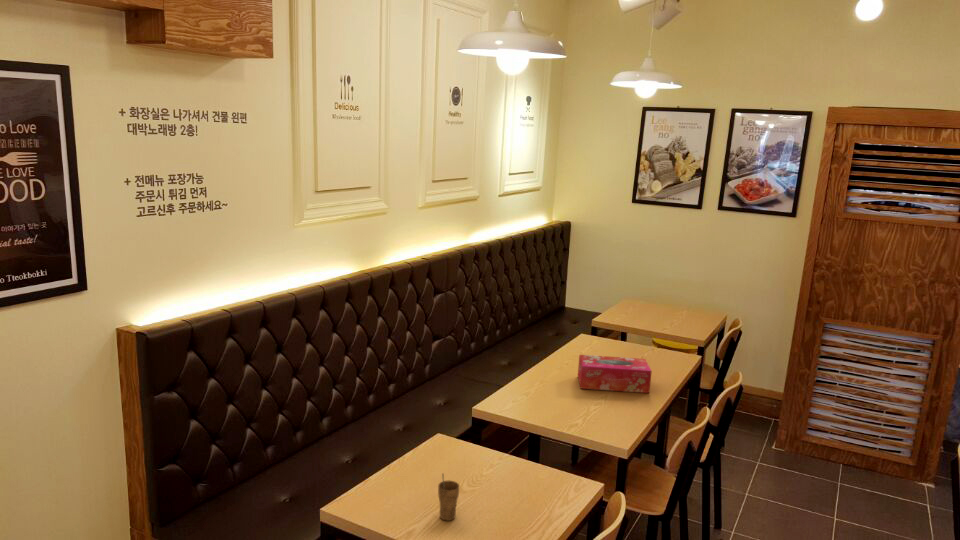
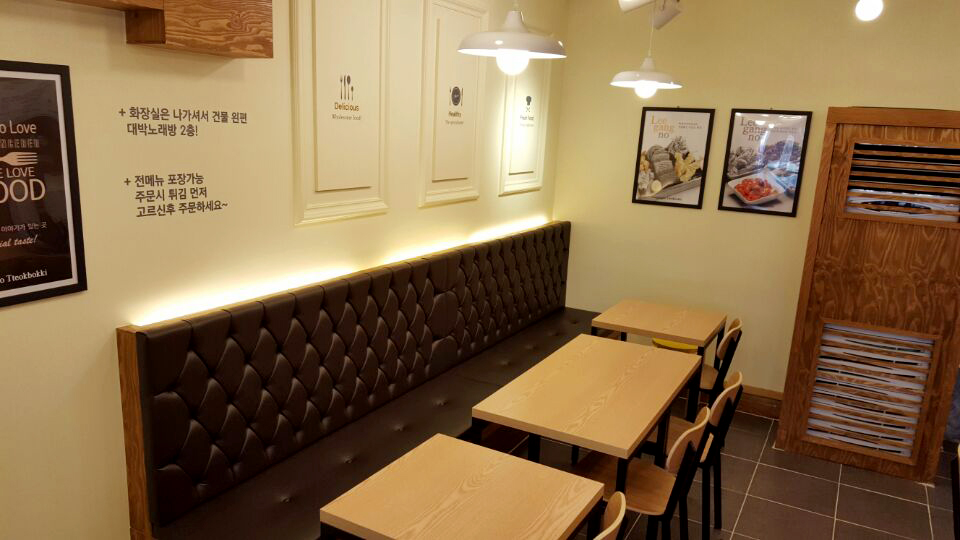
- cup [437,472,461,522]
- tissue box [577,354,653,394]
